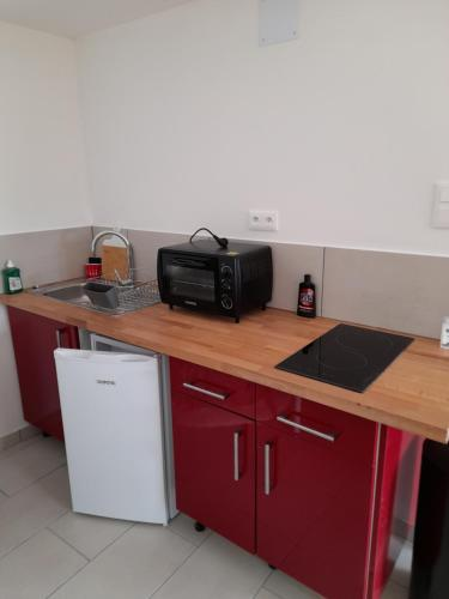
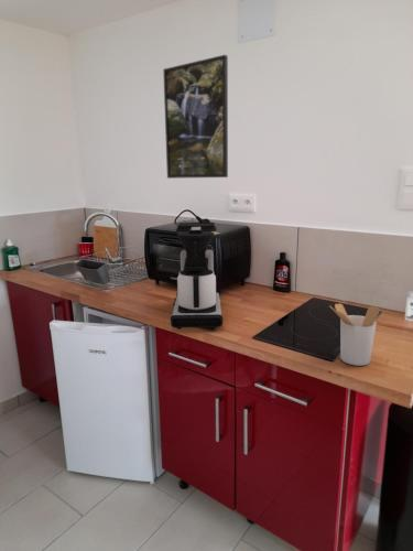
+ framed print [162,54,229,180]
+ coffee maker [170,222,224,331]
+ utensil holder [328,302,381,367]
